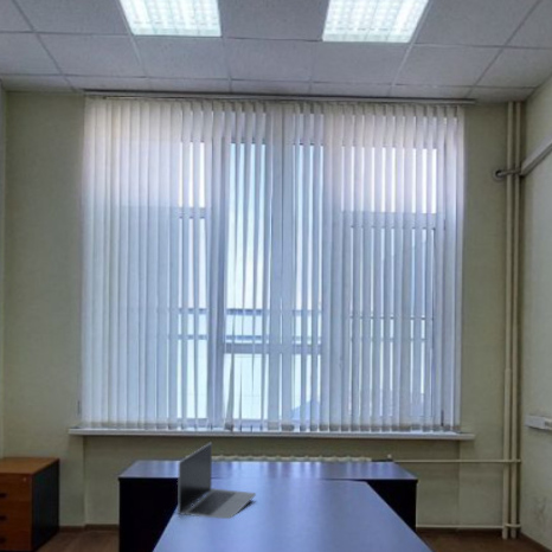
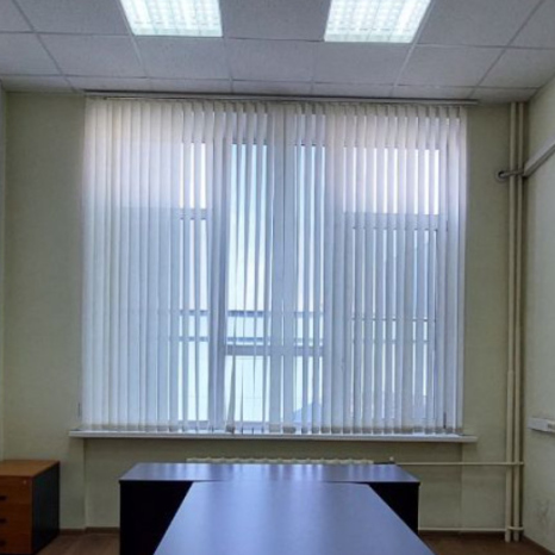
- laptop [176,442,257,520]
